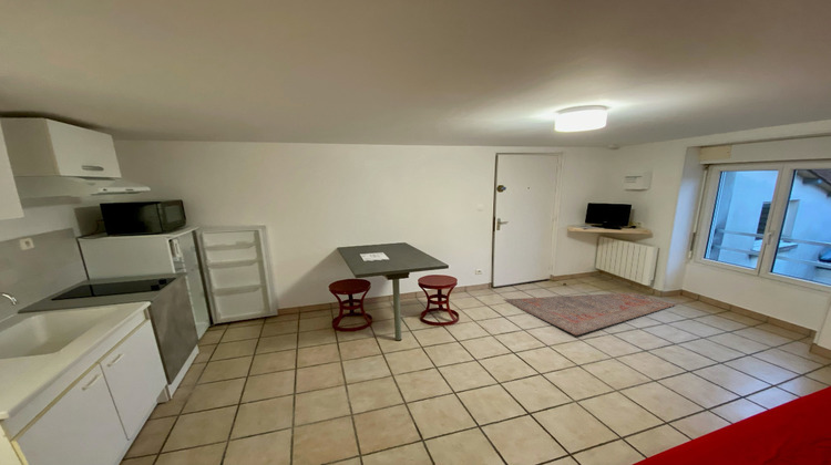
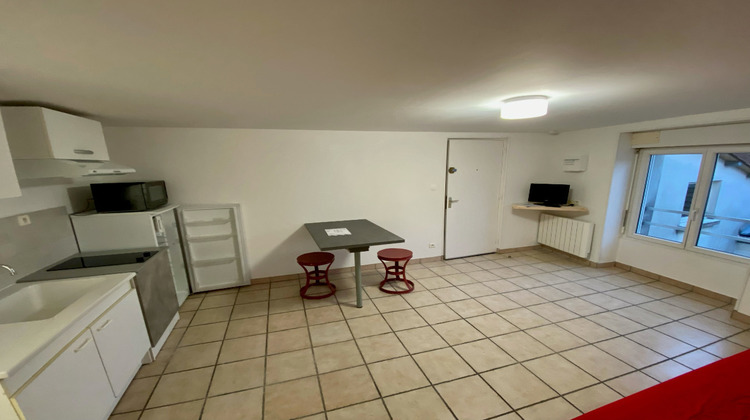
- rug [502,291,677,337]
